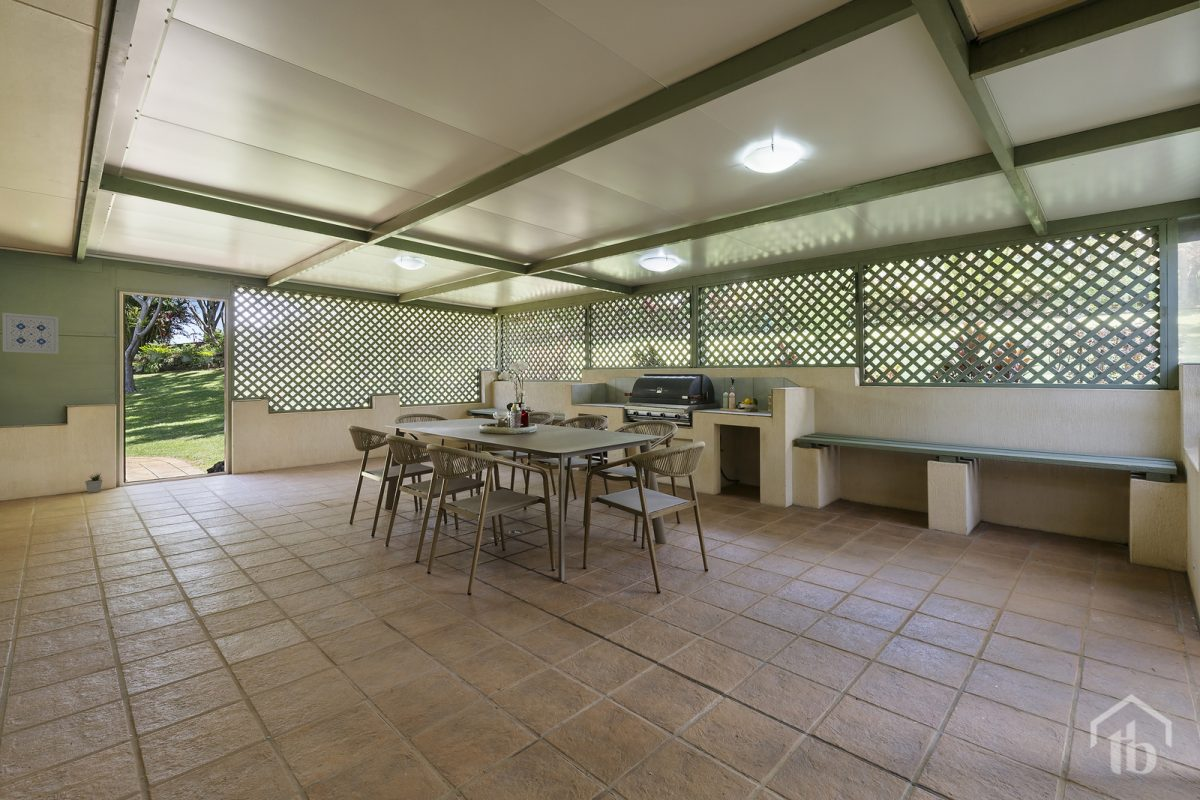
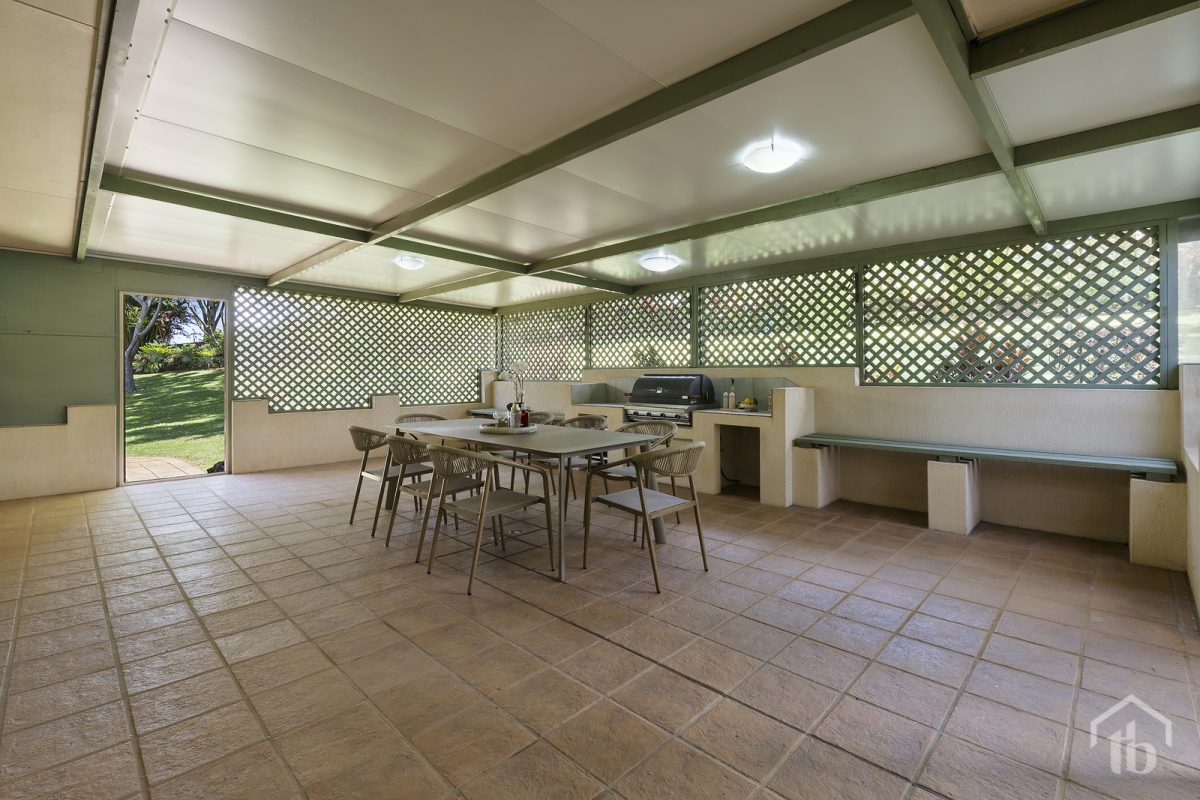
- wall art [2,312,60,355]
- potted plant [84,472,104,494]
